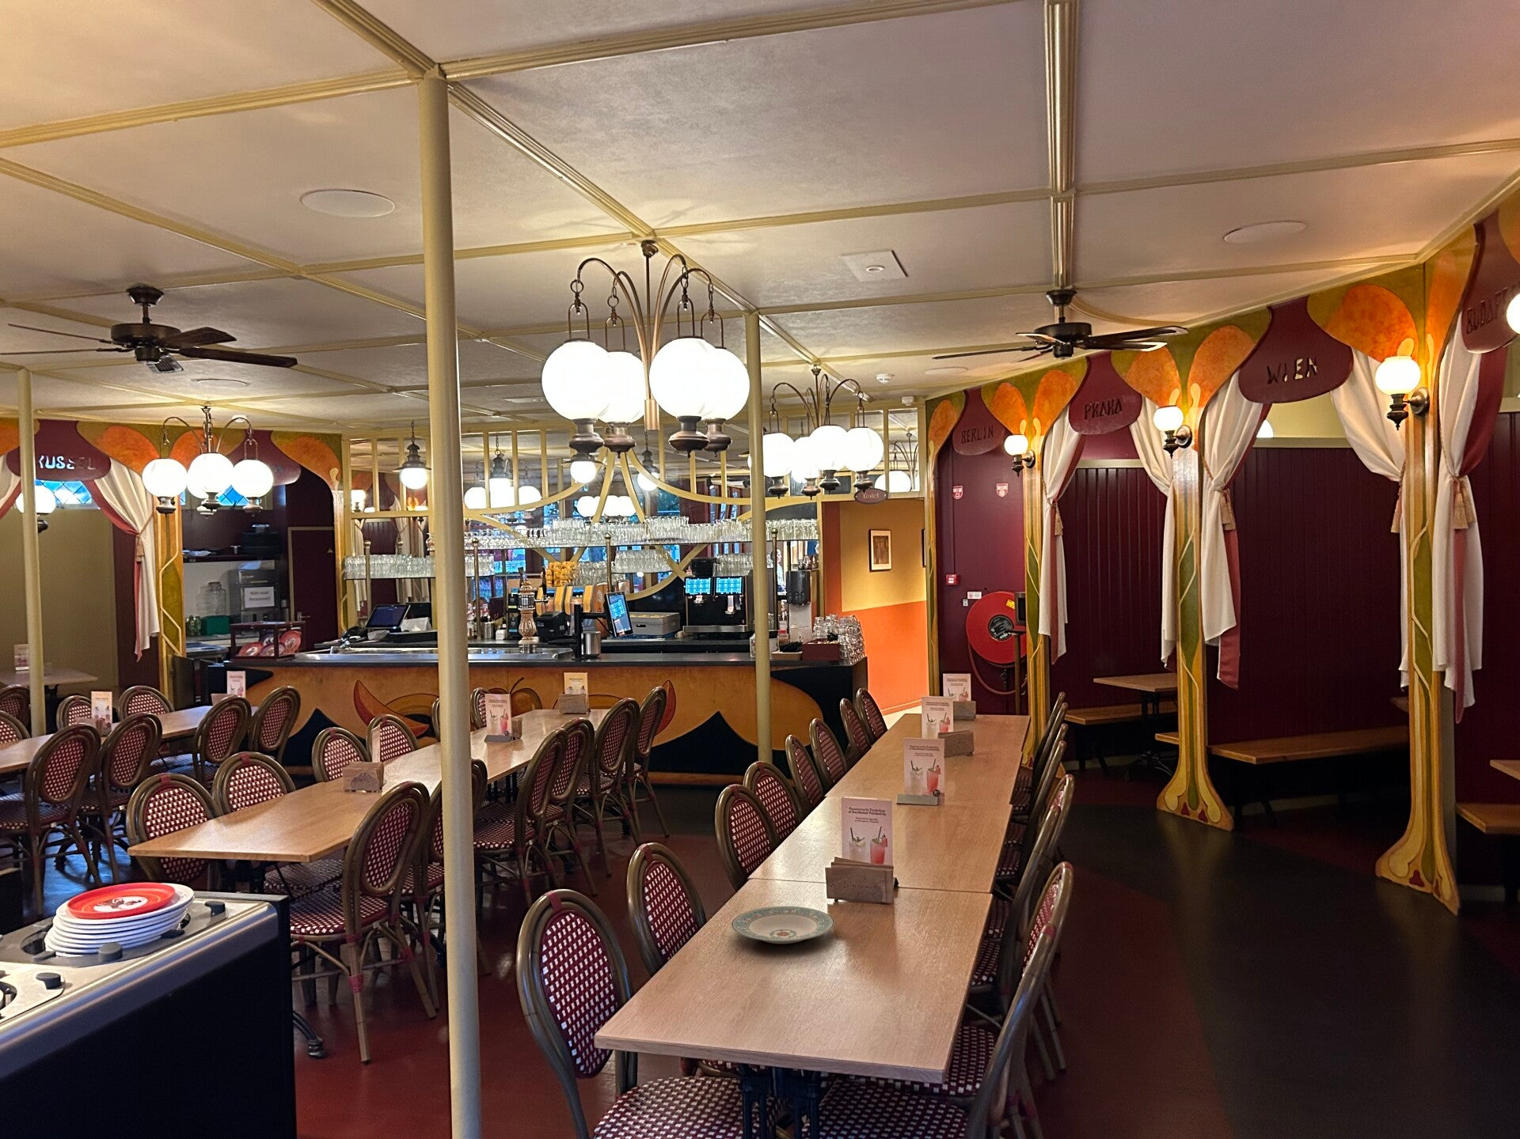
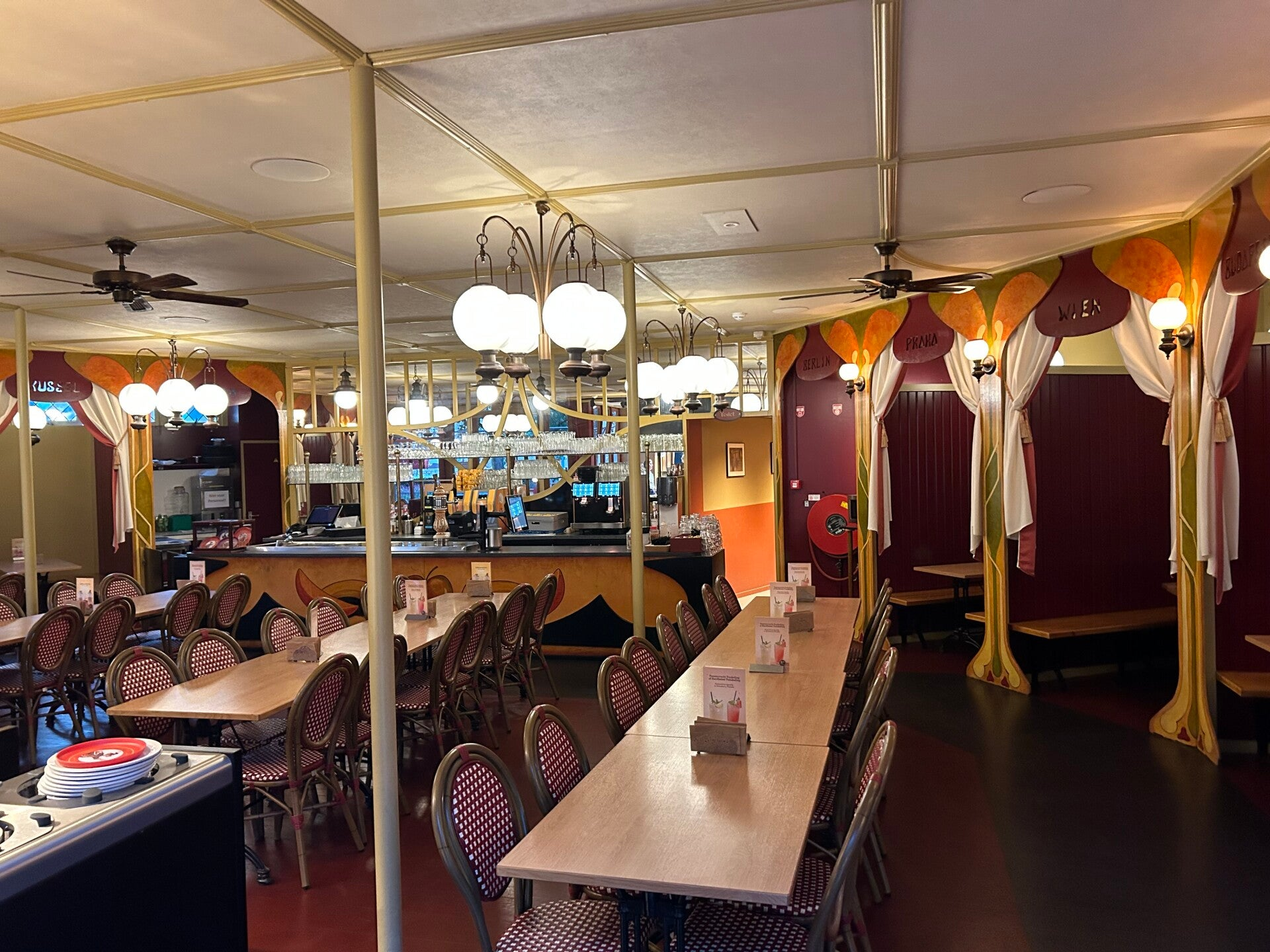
- plate [731,906,835,944]
